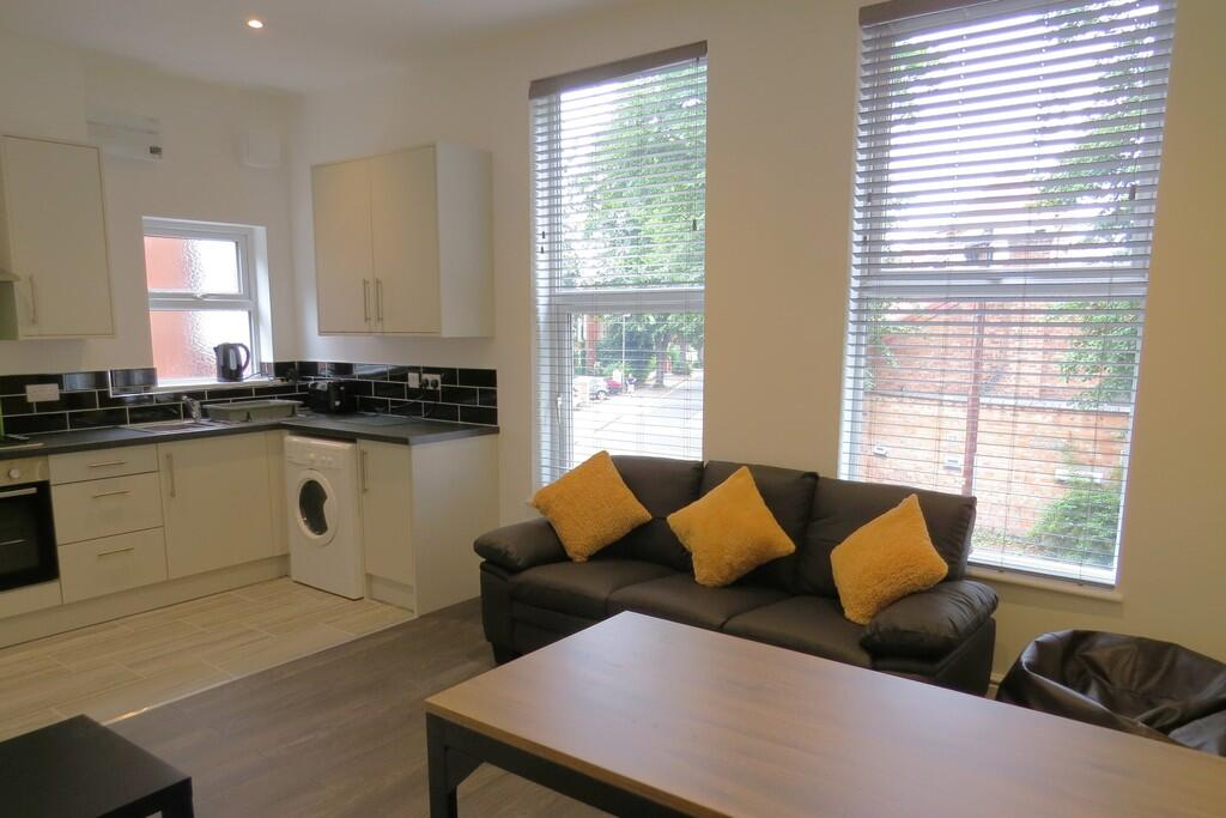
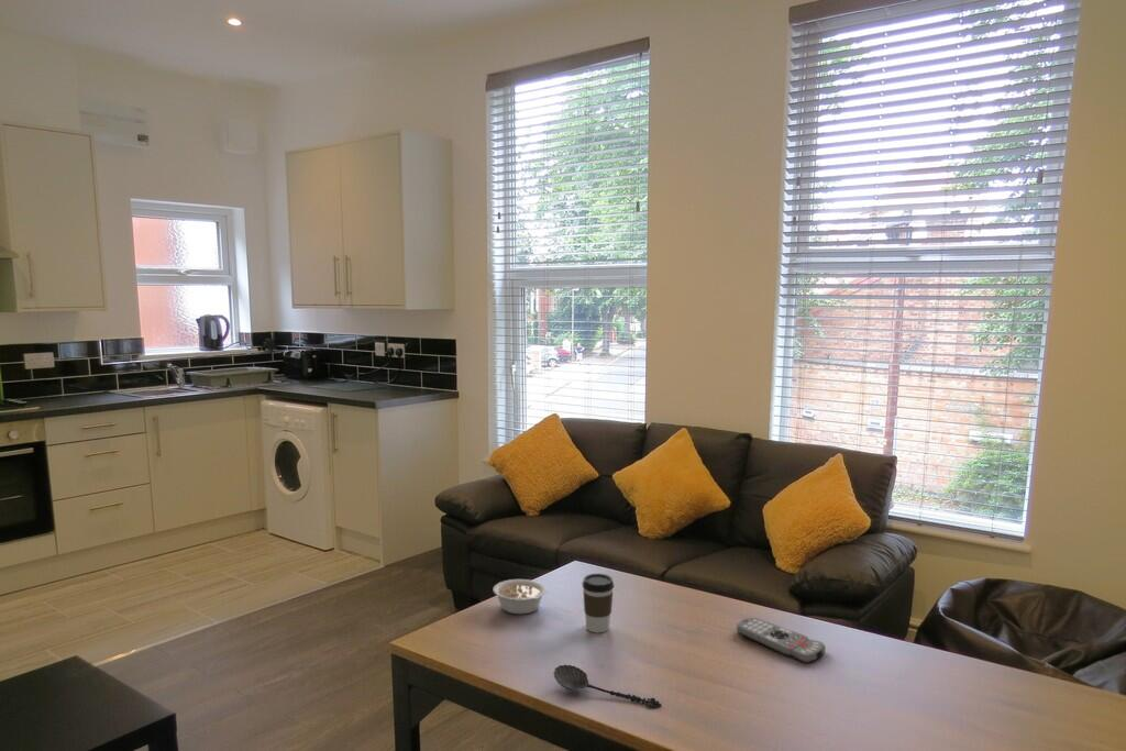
+ spoon [553,664,662,709]
+ remote control [736,617,827,664]
+ legume [493,578,548,616]
+ coffee cup [582,573,615,633]
